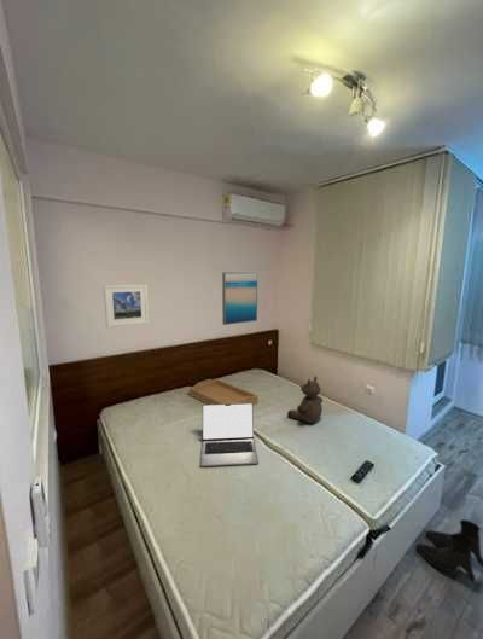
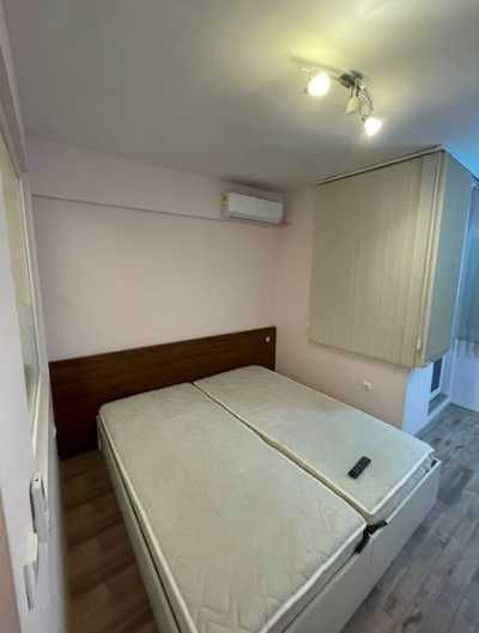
- serving tray [188,377,260,407]
- wall art [221,271,260,326]
- teddy bear [286,374,324,424]
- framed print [103,283,150,329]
- boots [414,518,483,585]
- laptop [199,403,260,467]
